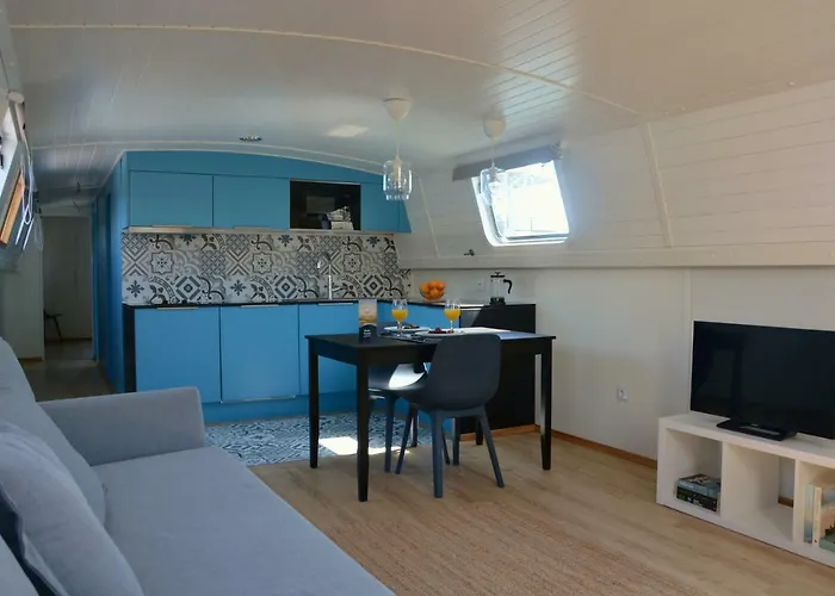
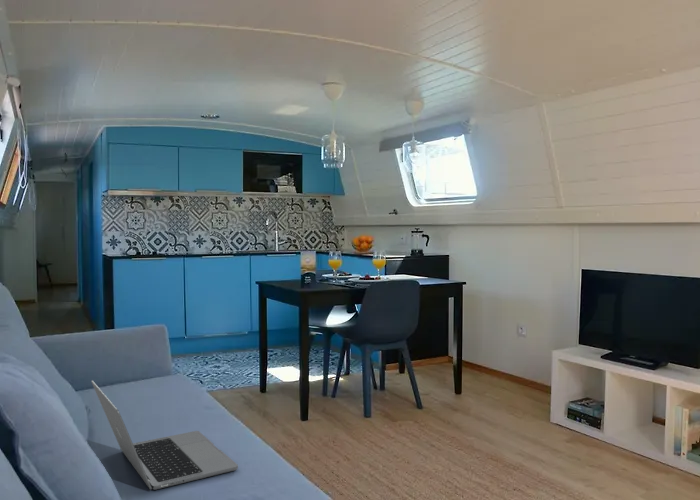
+ laptop [90,379,239,491]
